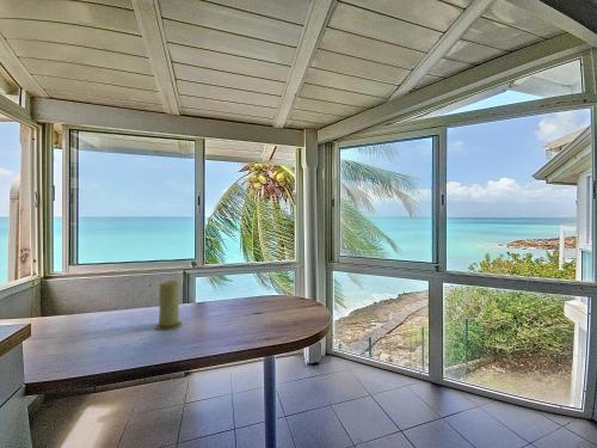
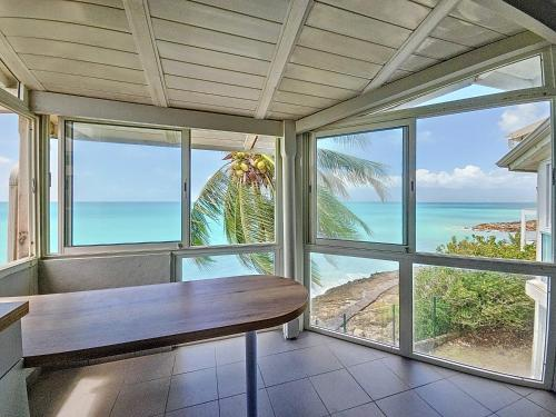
- candle [154,280,183,331]
